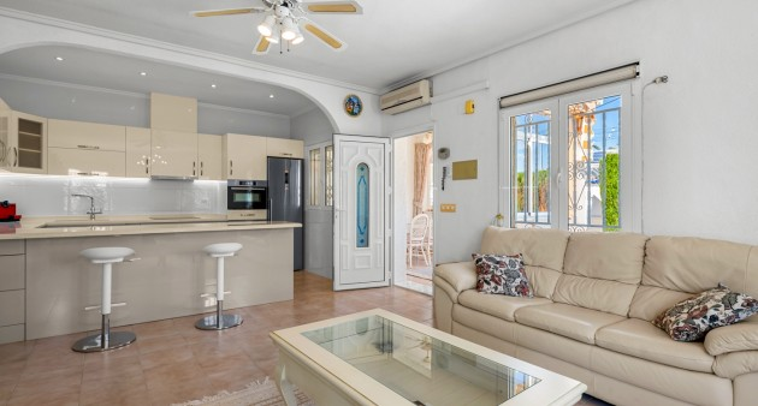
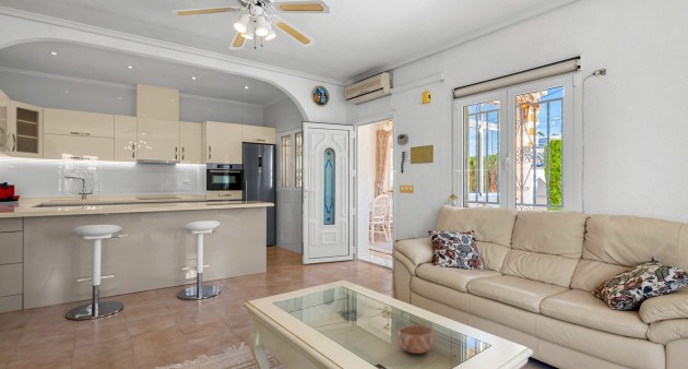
+ bowl [396,324,435,355]
